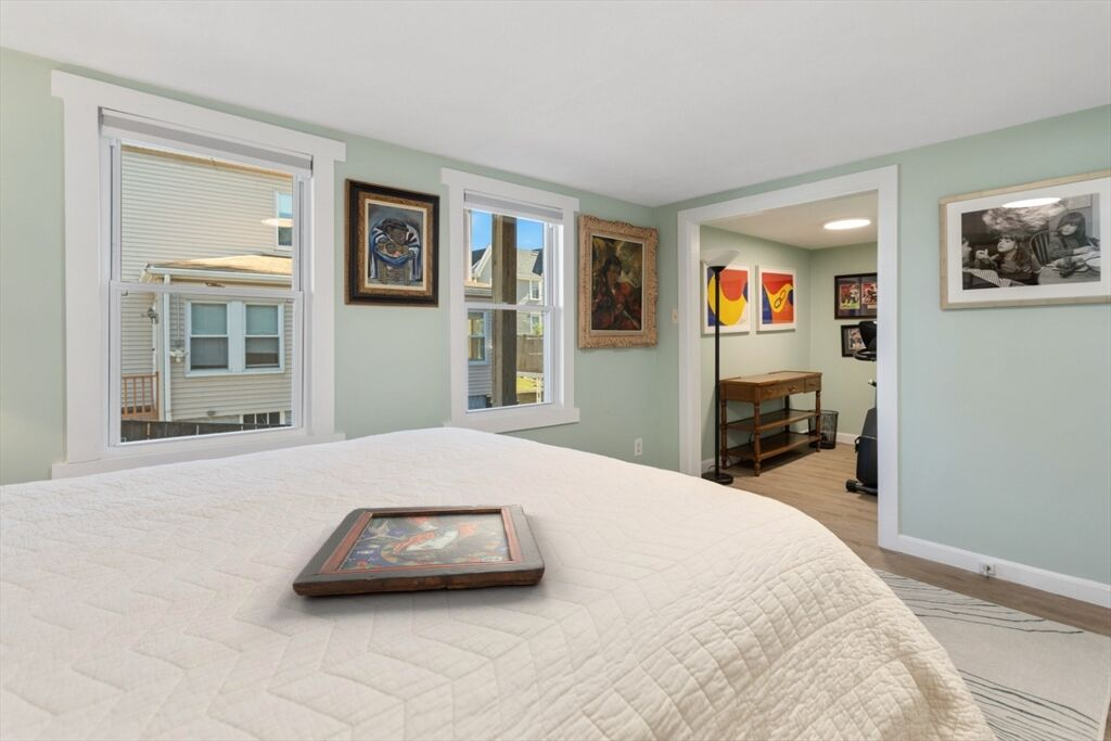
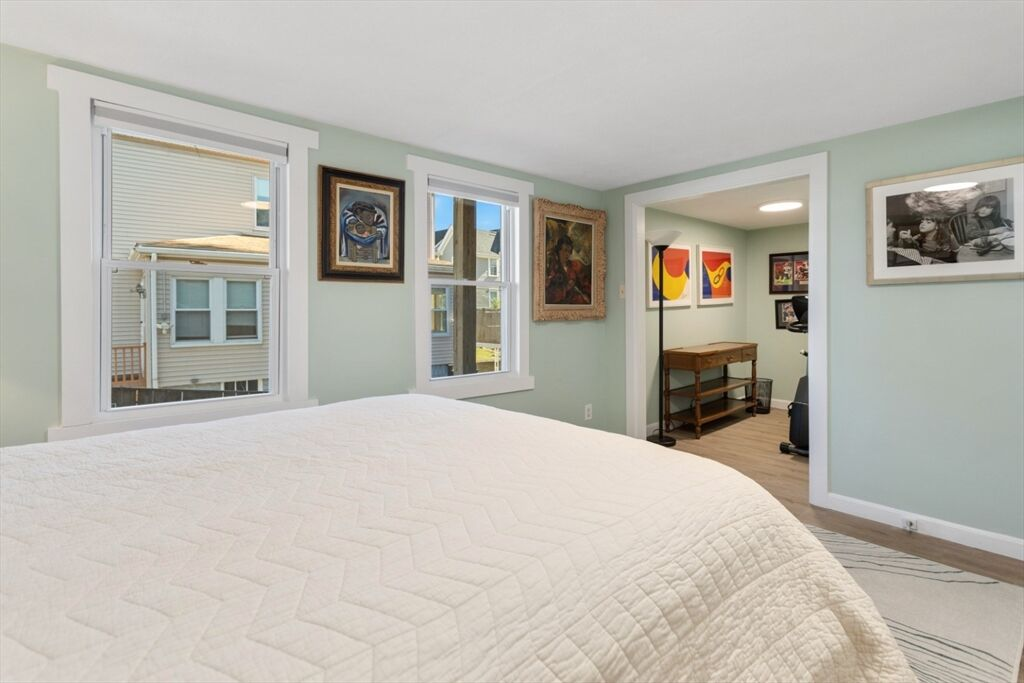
- decorative tray [292,503,546,597]
